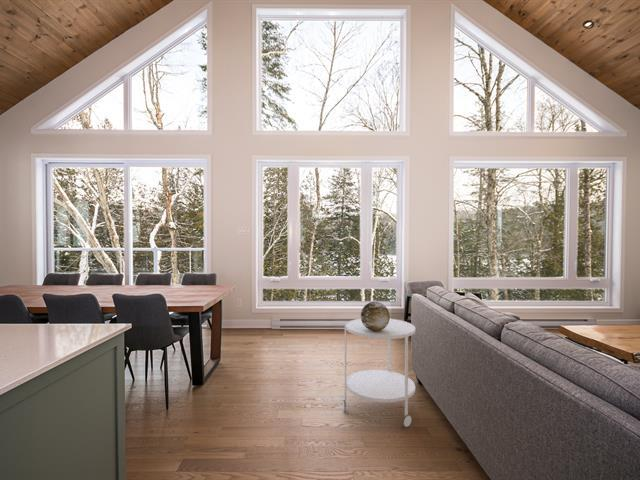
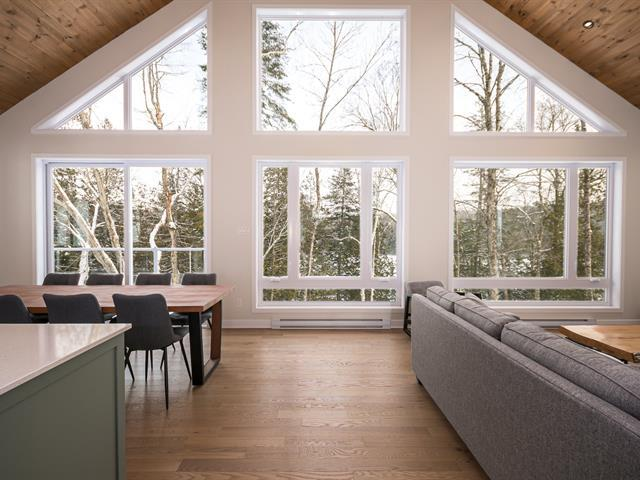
- decorative orb [360,301,391,331]
- side table [342,317,417,428]
